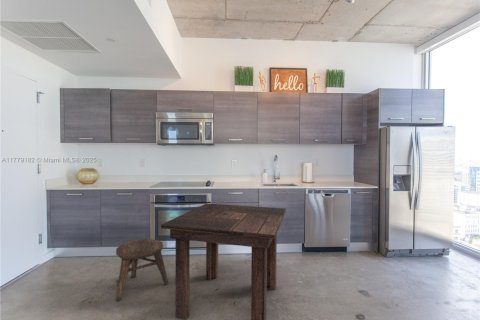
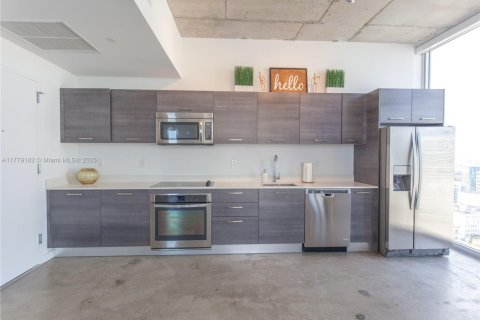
- dining table [160,203,287,320]
- stool [115,238,169,302]
